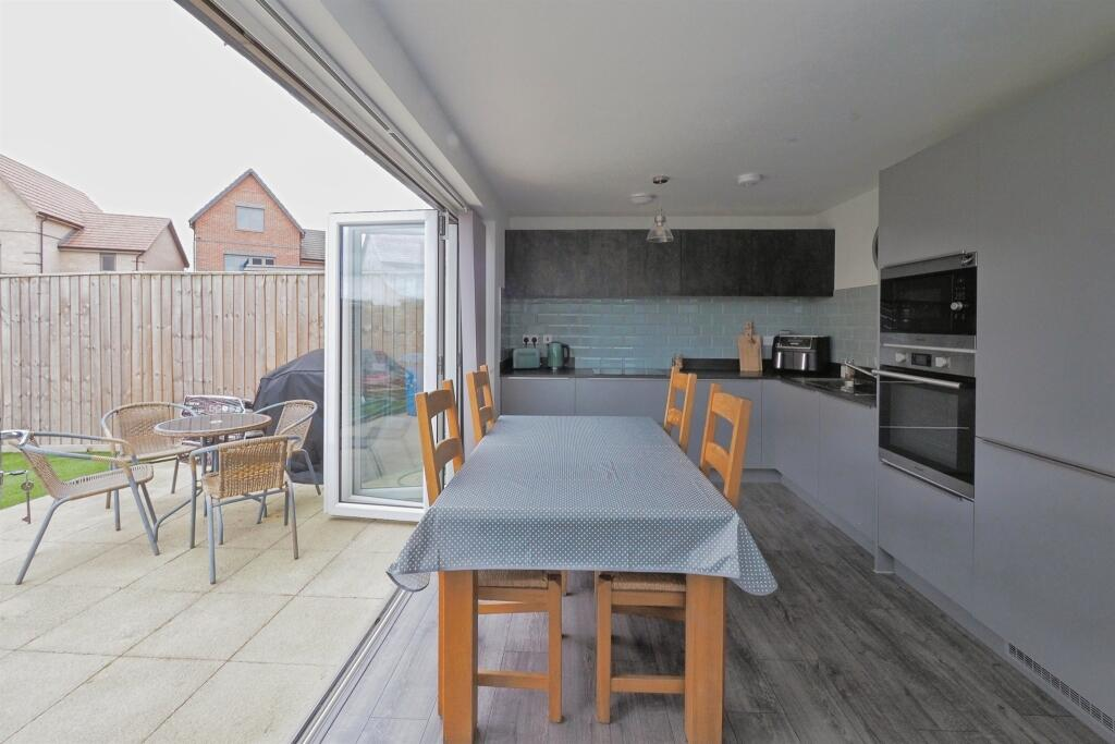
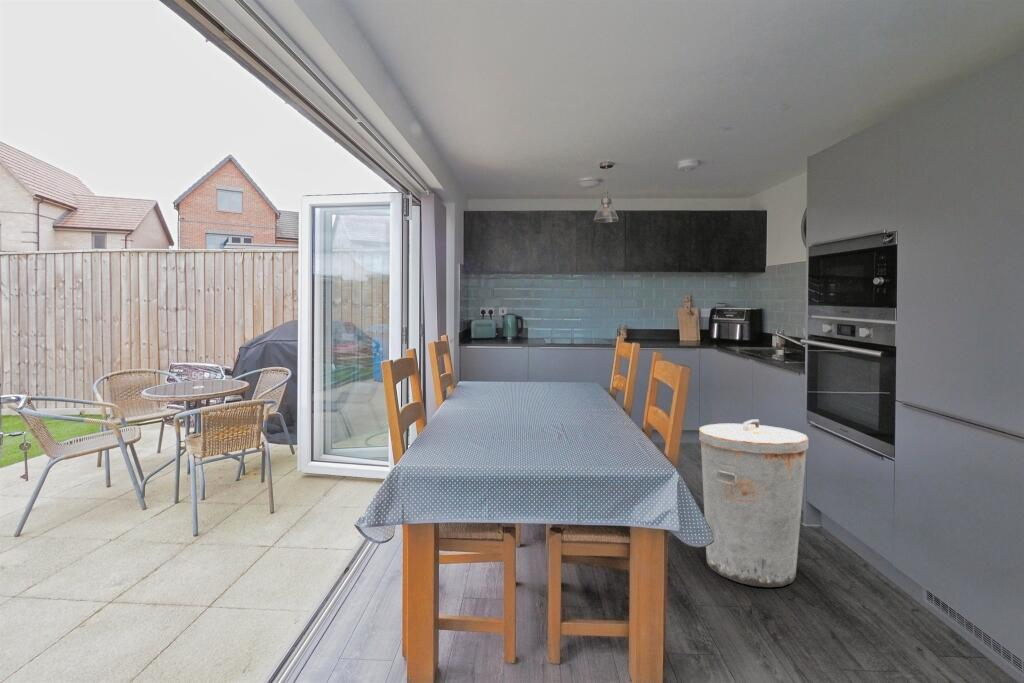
+ trash can [698,419,809,588]
